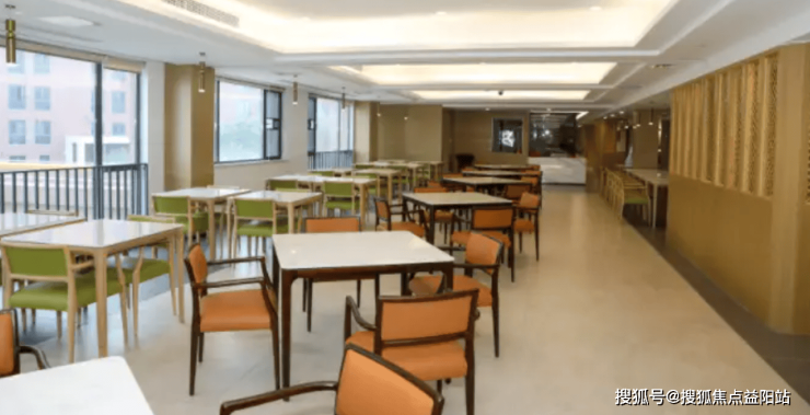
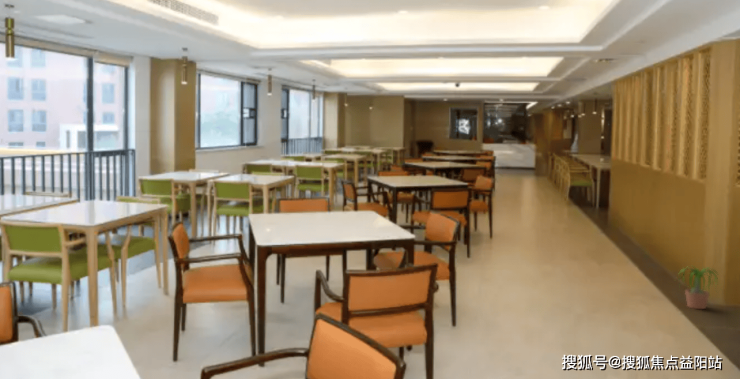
+ potted plant [672,264,723,310]
